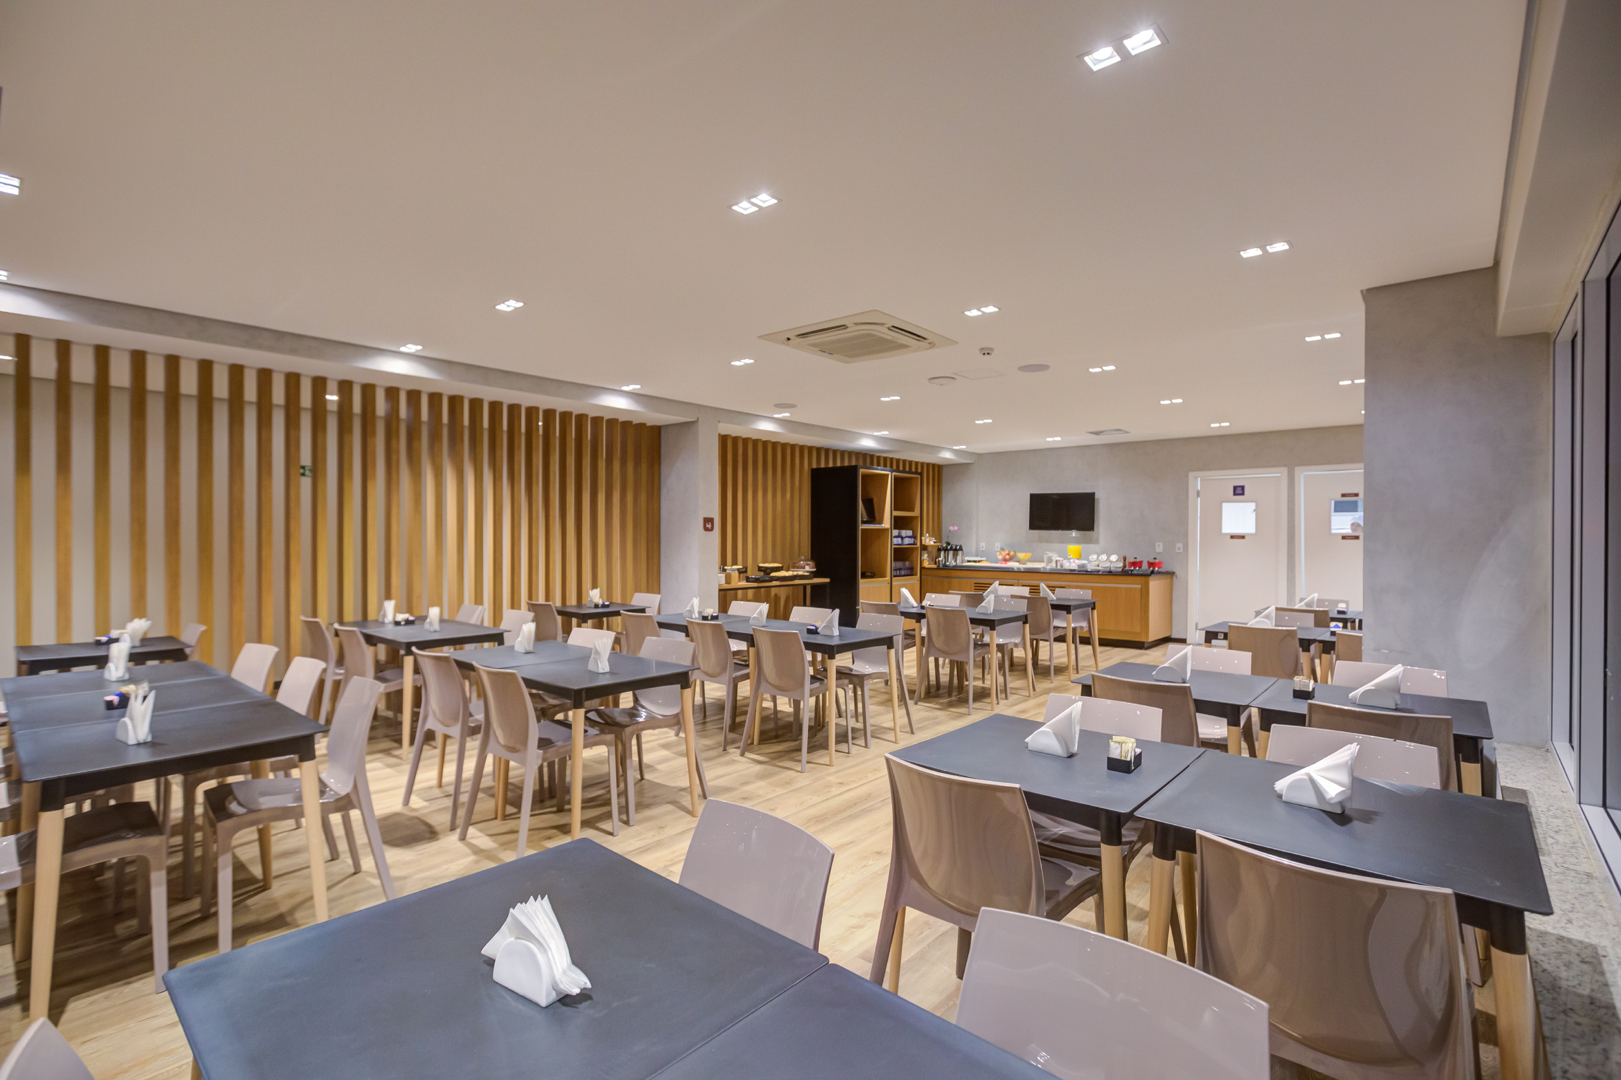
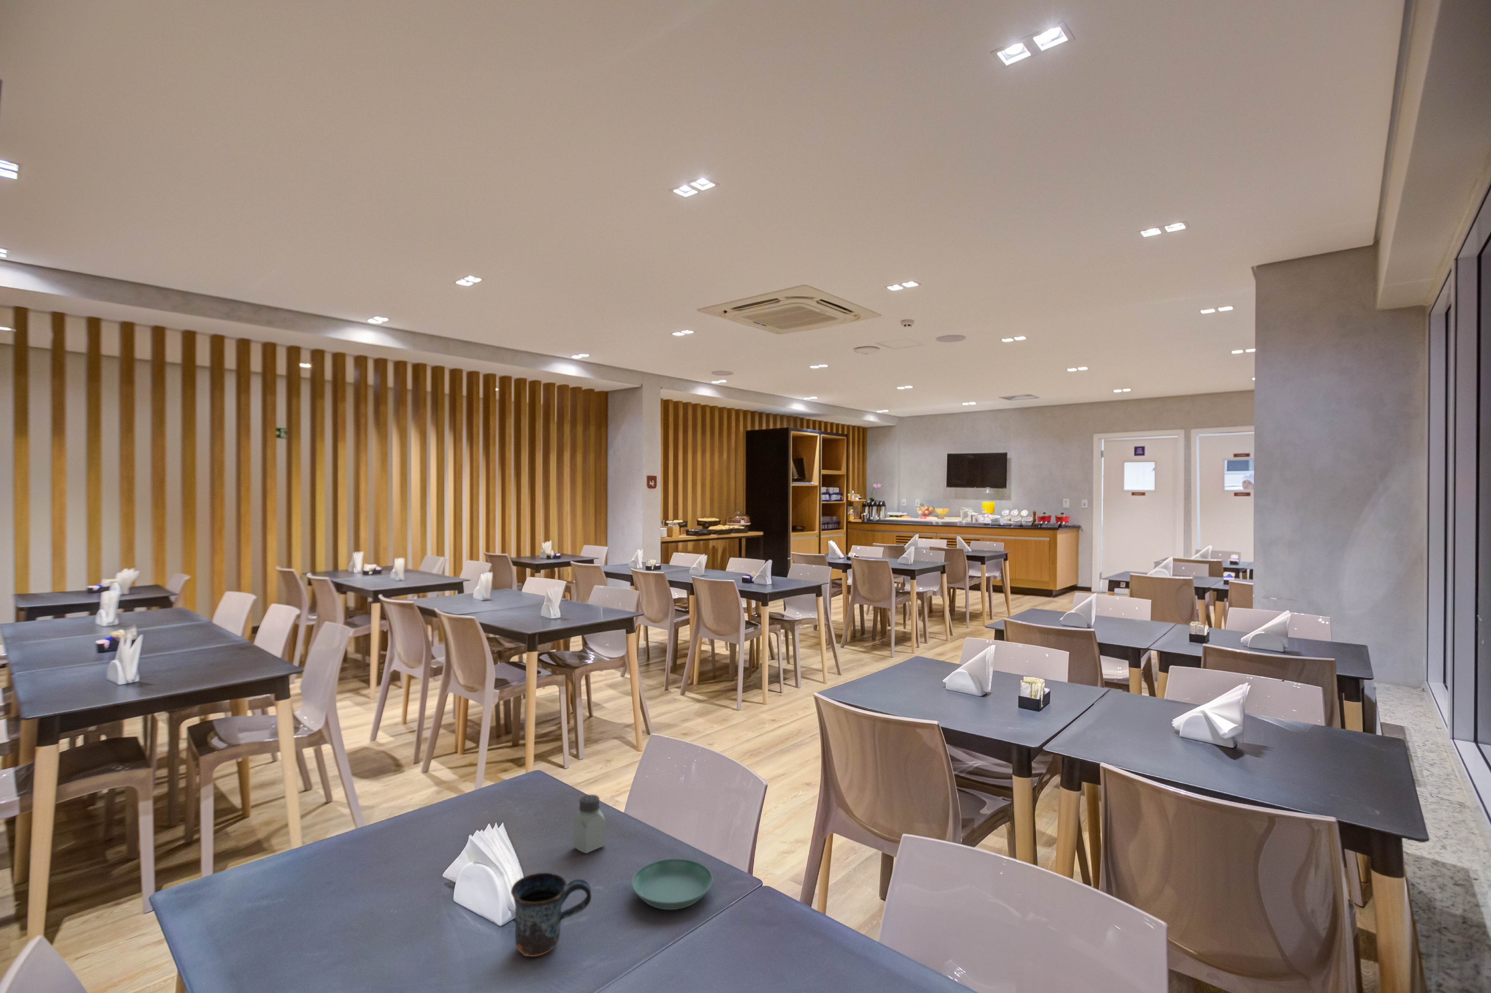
+ saltshaker [573,795,606,853]
+ mug [511,872,592,956]
+ saucer [631,858,714,910]
